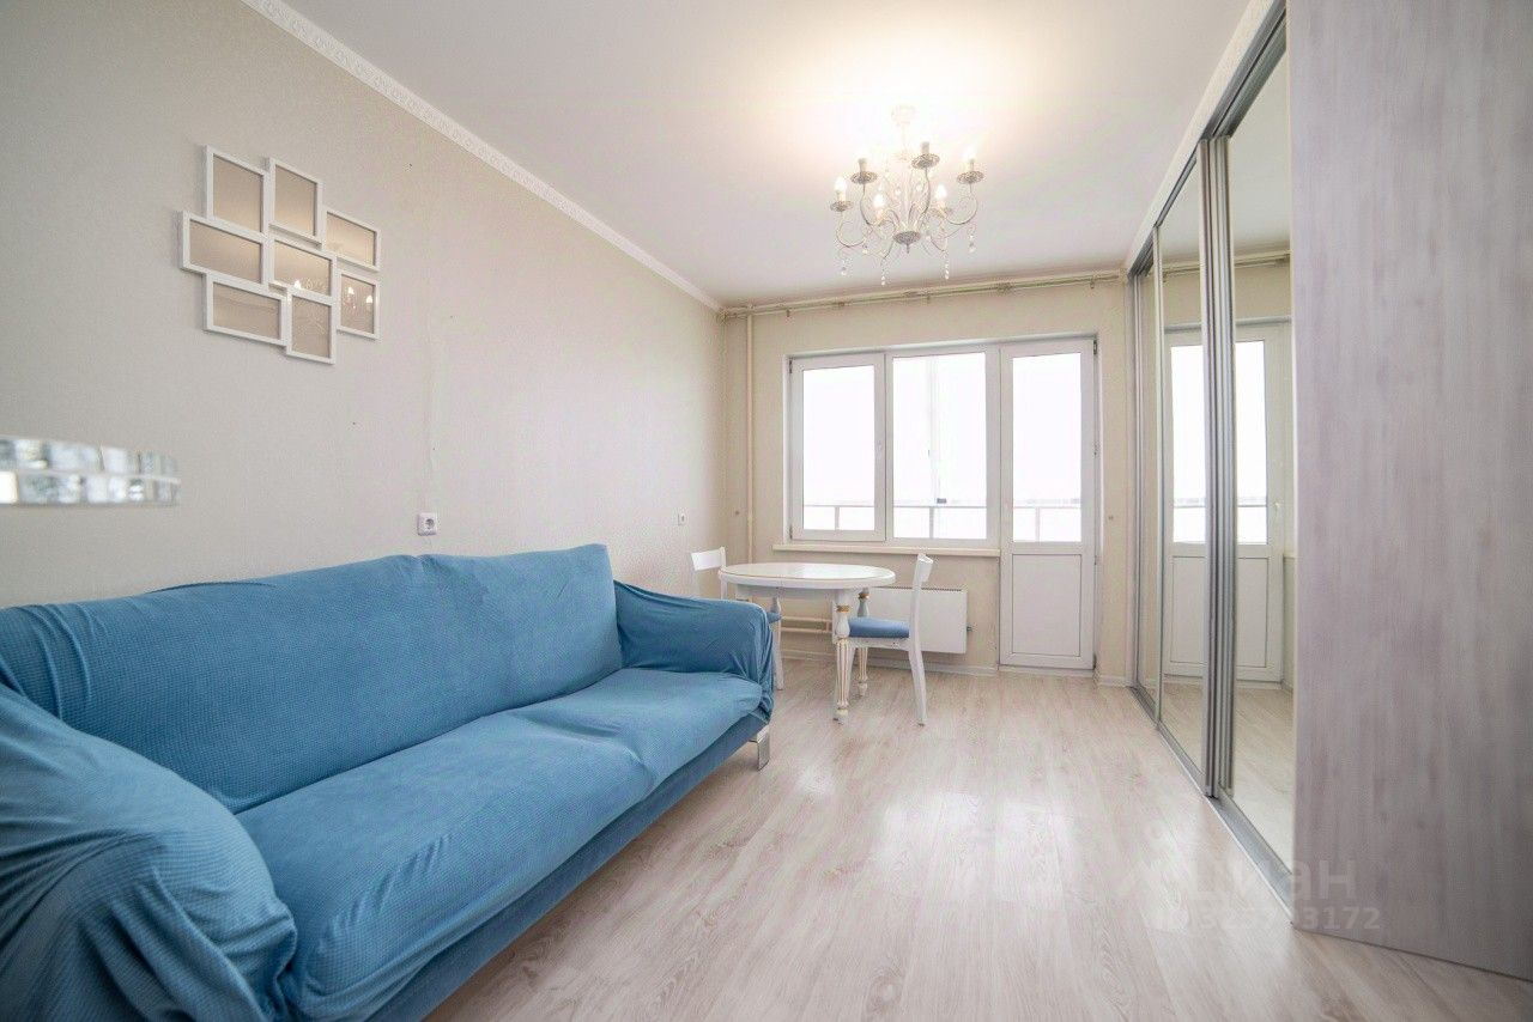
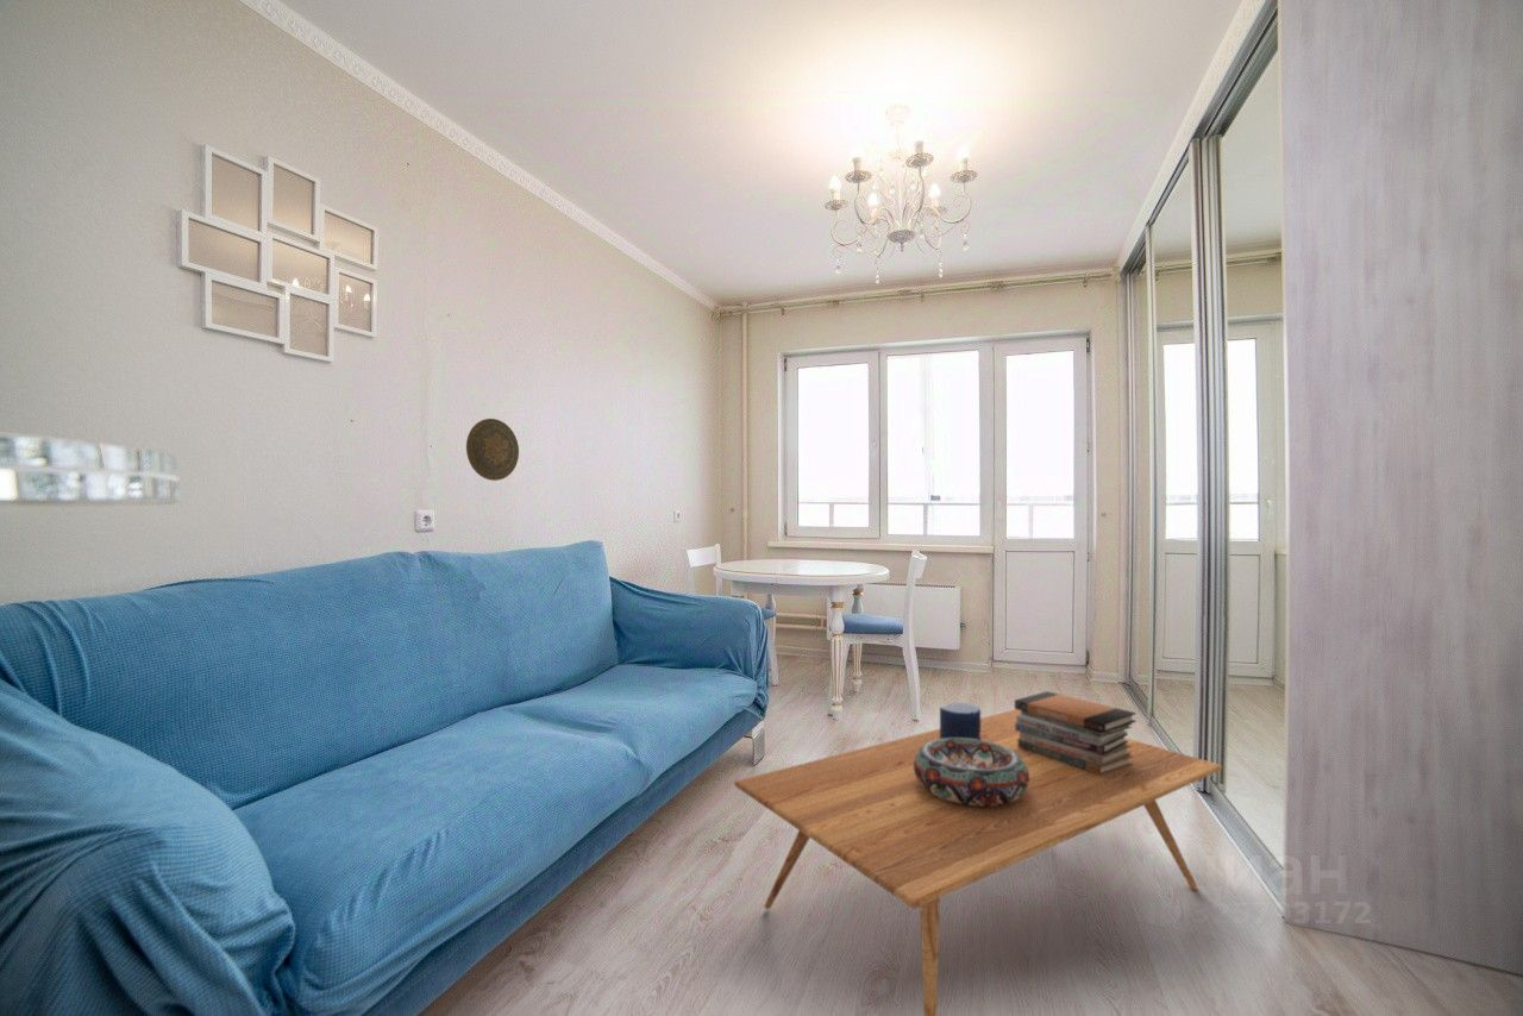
+ book stack [1014,690,1137,776]
+ decorative bowl [914,738,1029,807]
+ decorative plate [465,418,520,482]
+ coffee table [733,709,1223,1016]
+ candle [939,701,982,740]
